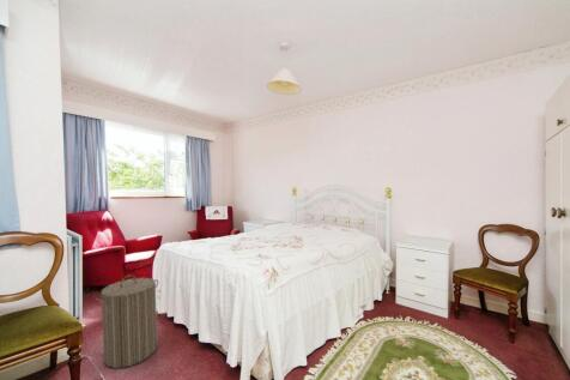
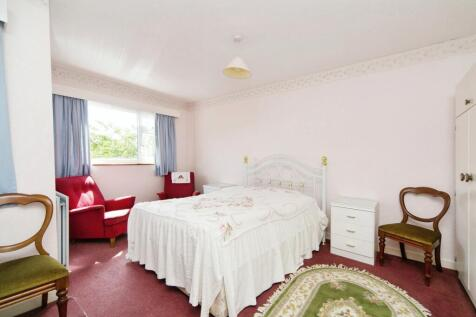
- laundry hamper [95,273,159,369]
